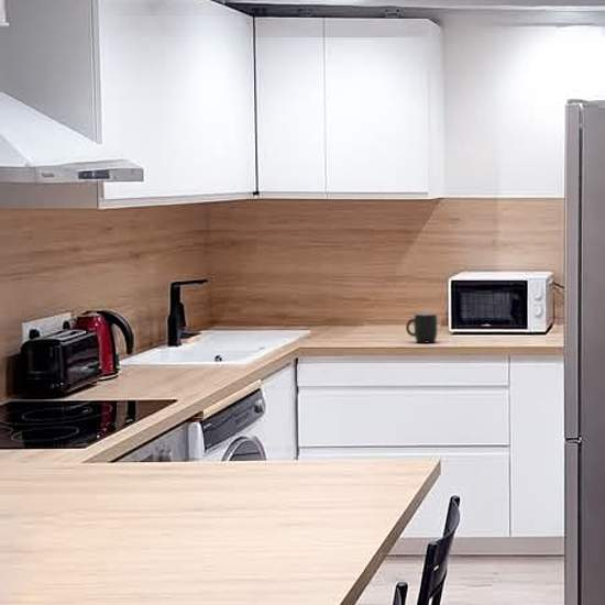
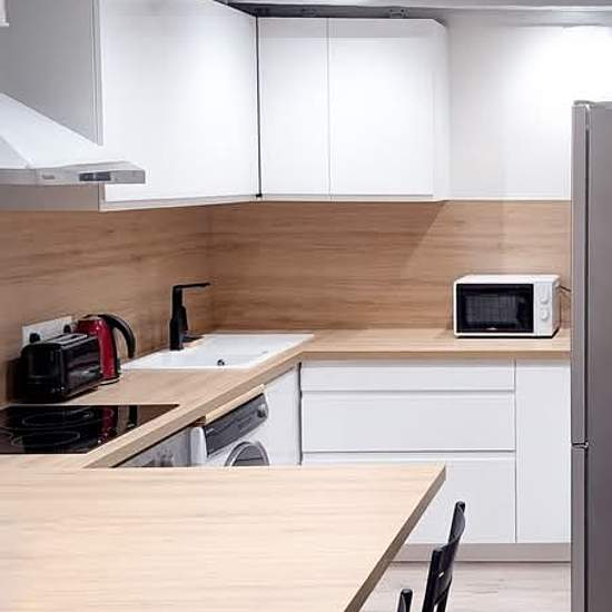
- mug [405,312,439,344]
